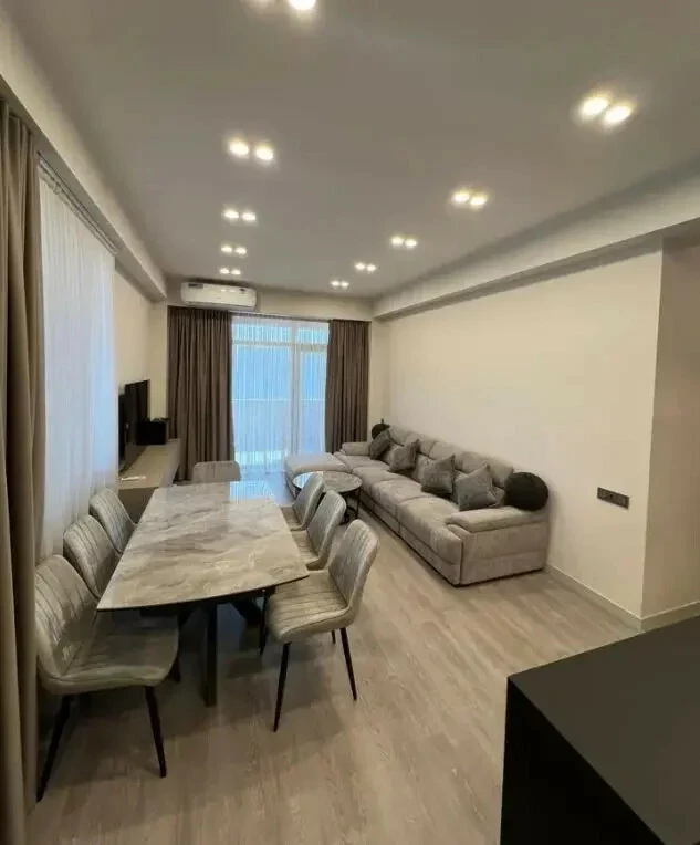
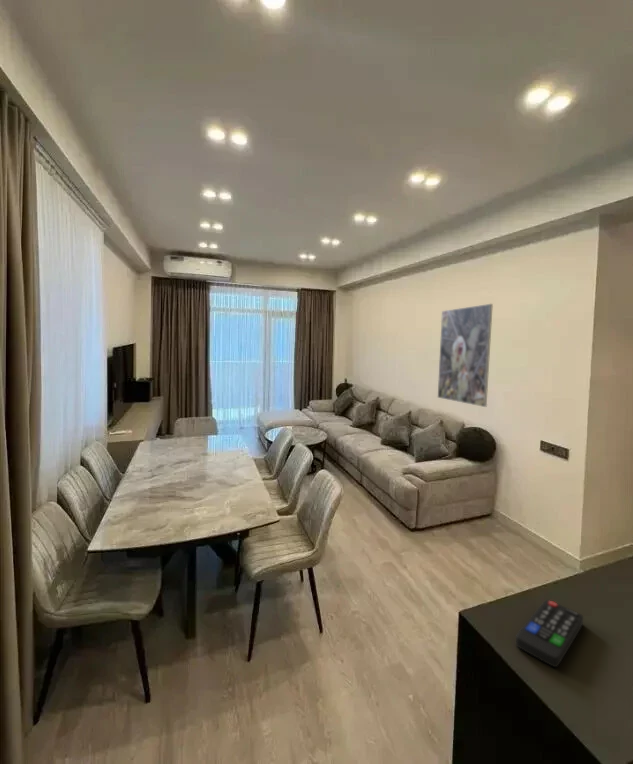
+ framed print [437,303,494,408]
+ remote control [515,599,584,668]
